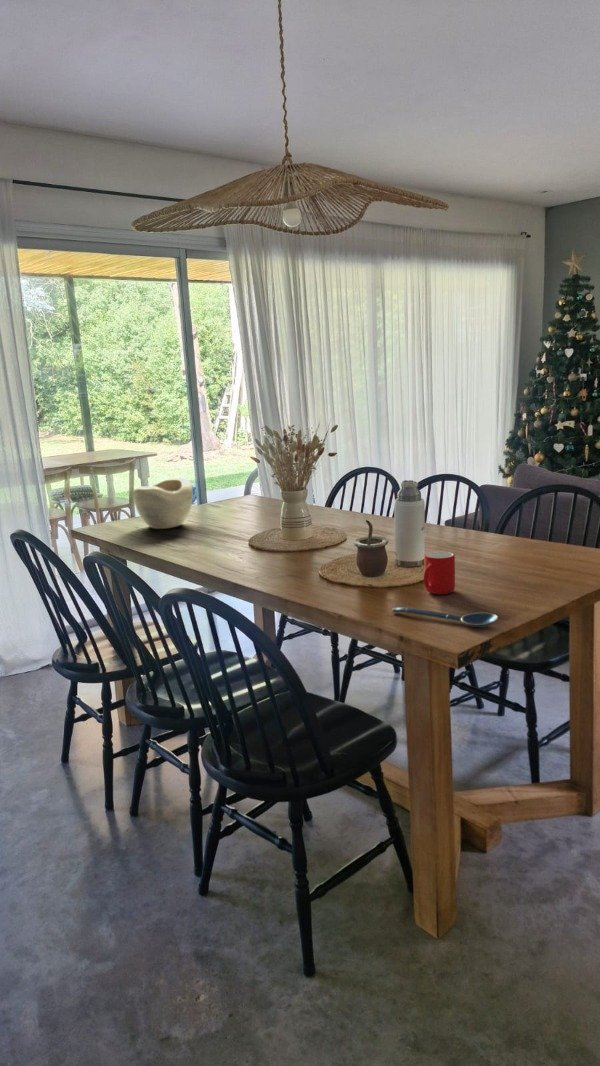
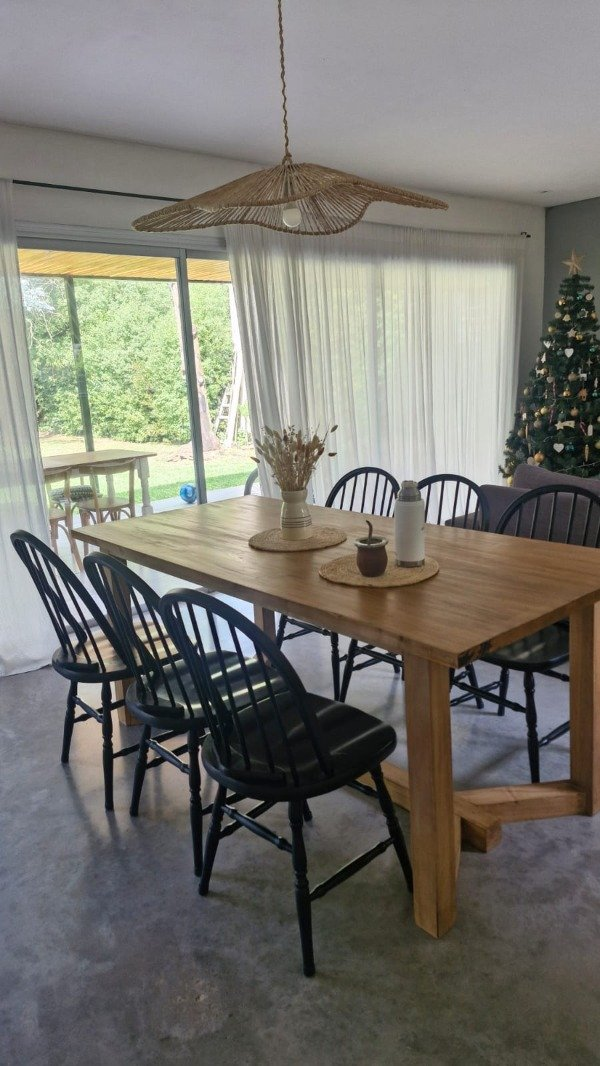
- decorative bowl [132,477,194,530]
- cup [423,550,456,595]
- spoon [391,606,499,628]
